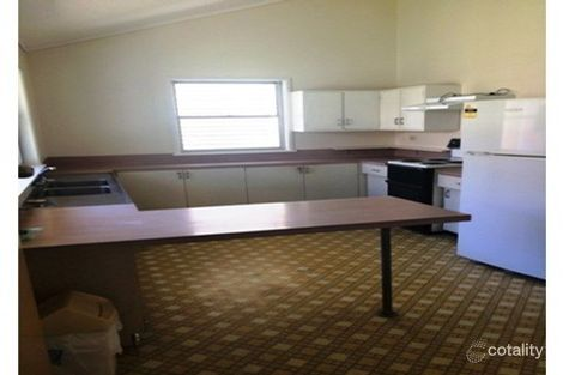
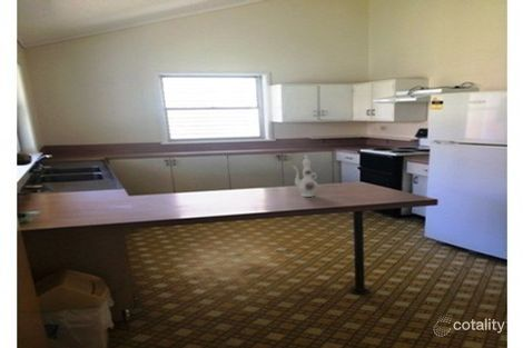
+ chinaware [290,153,319,198]
